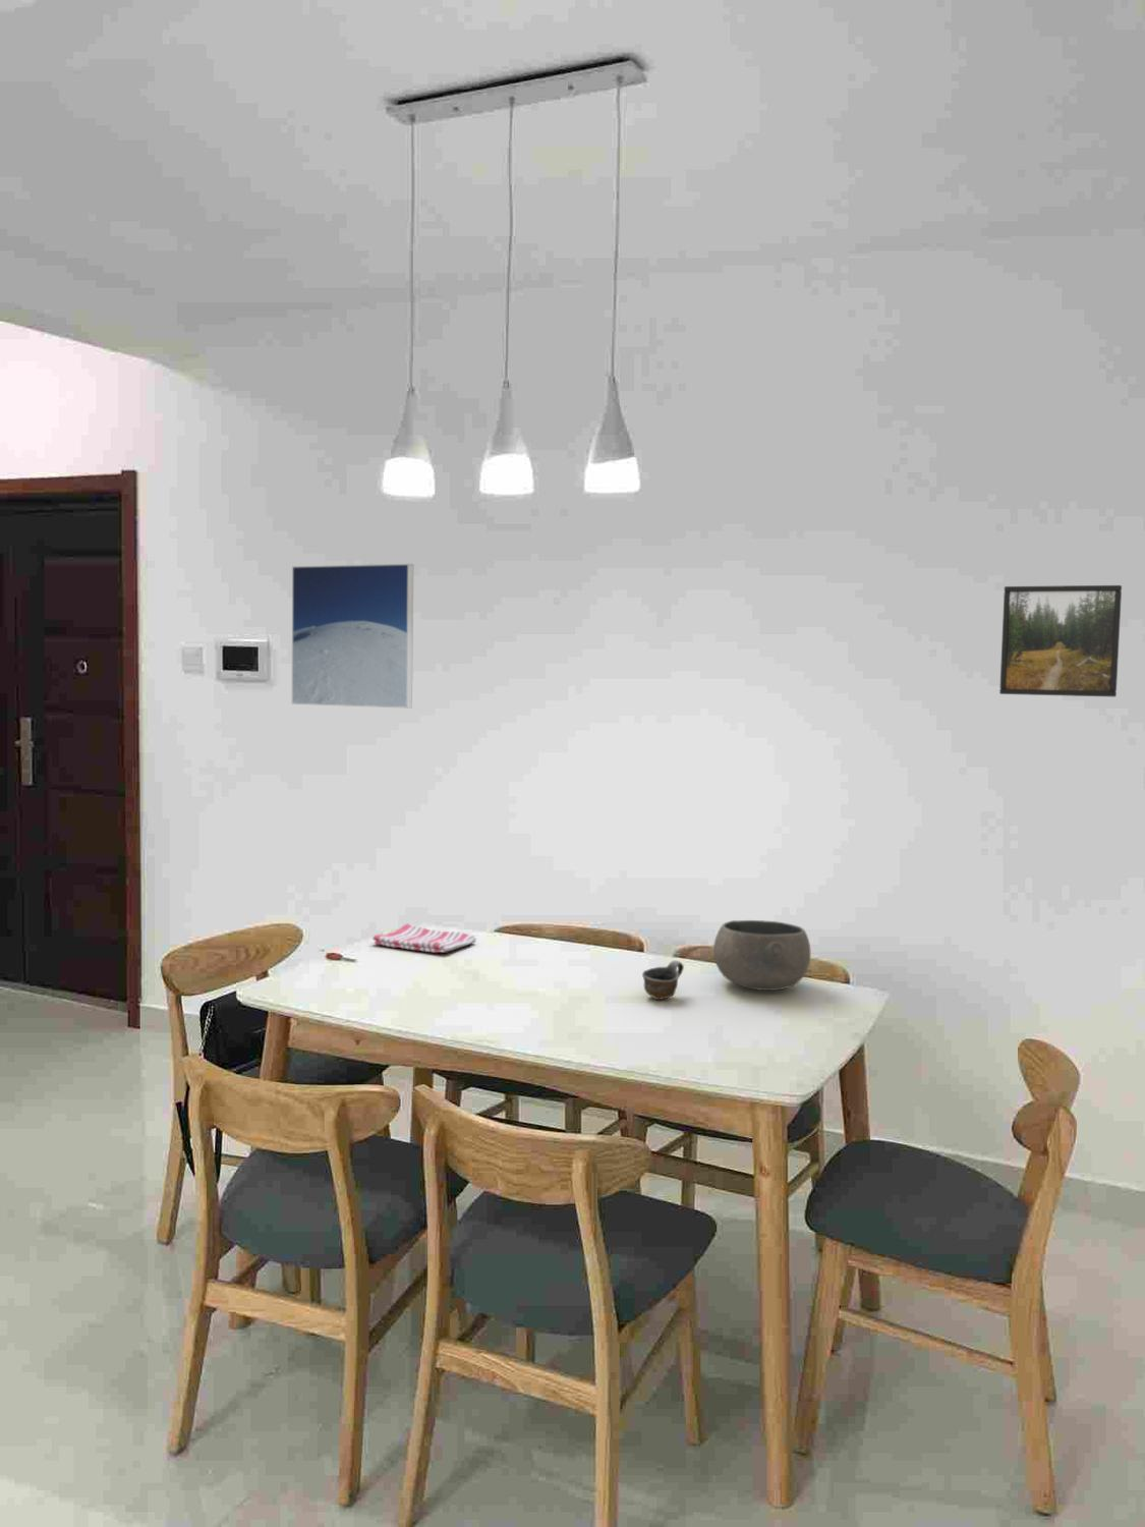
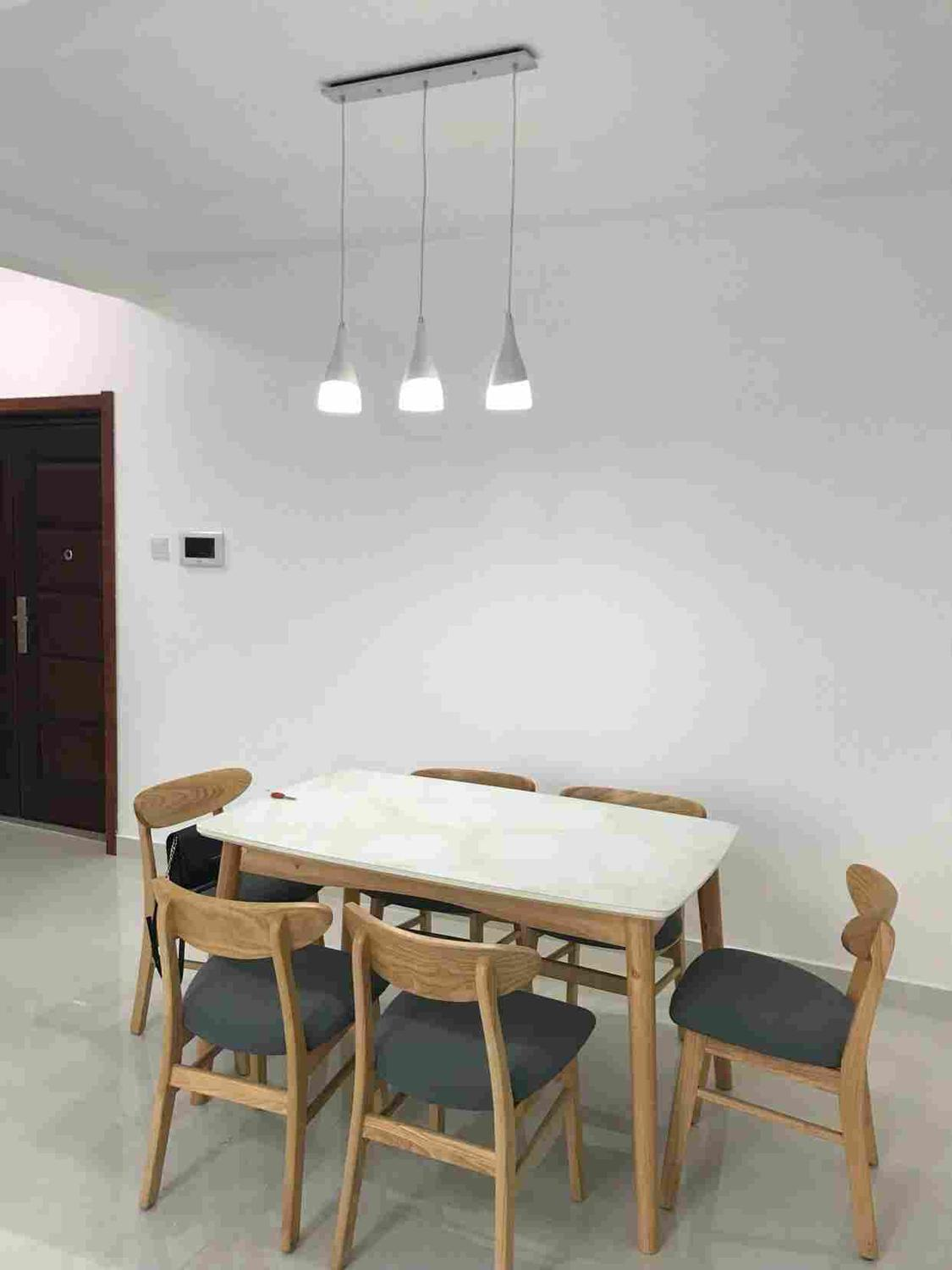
- bowl [712,920,812,992]
- dish towel [372,922,477,953]
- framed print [998,584,1122,697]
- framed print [291,563,414,709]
- cup [641,959,686,1000]
